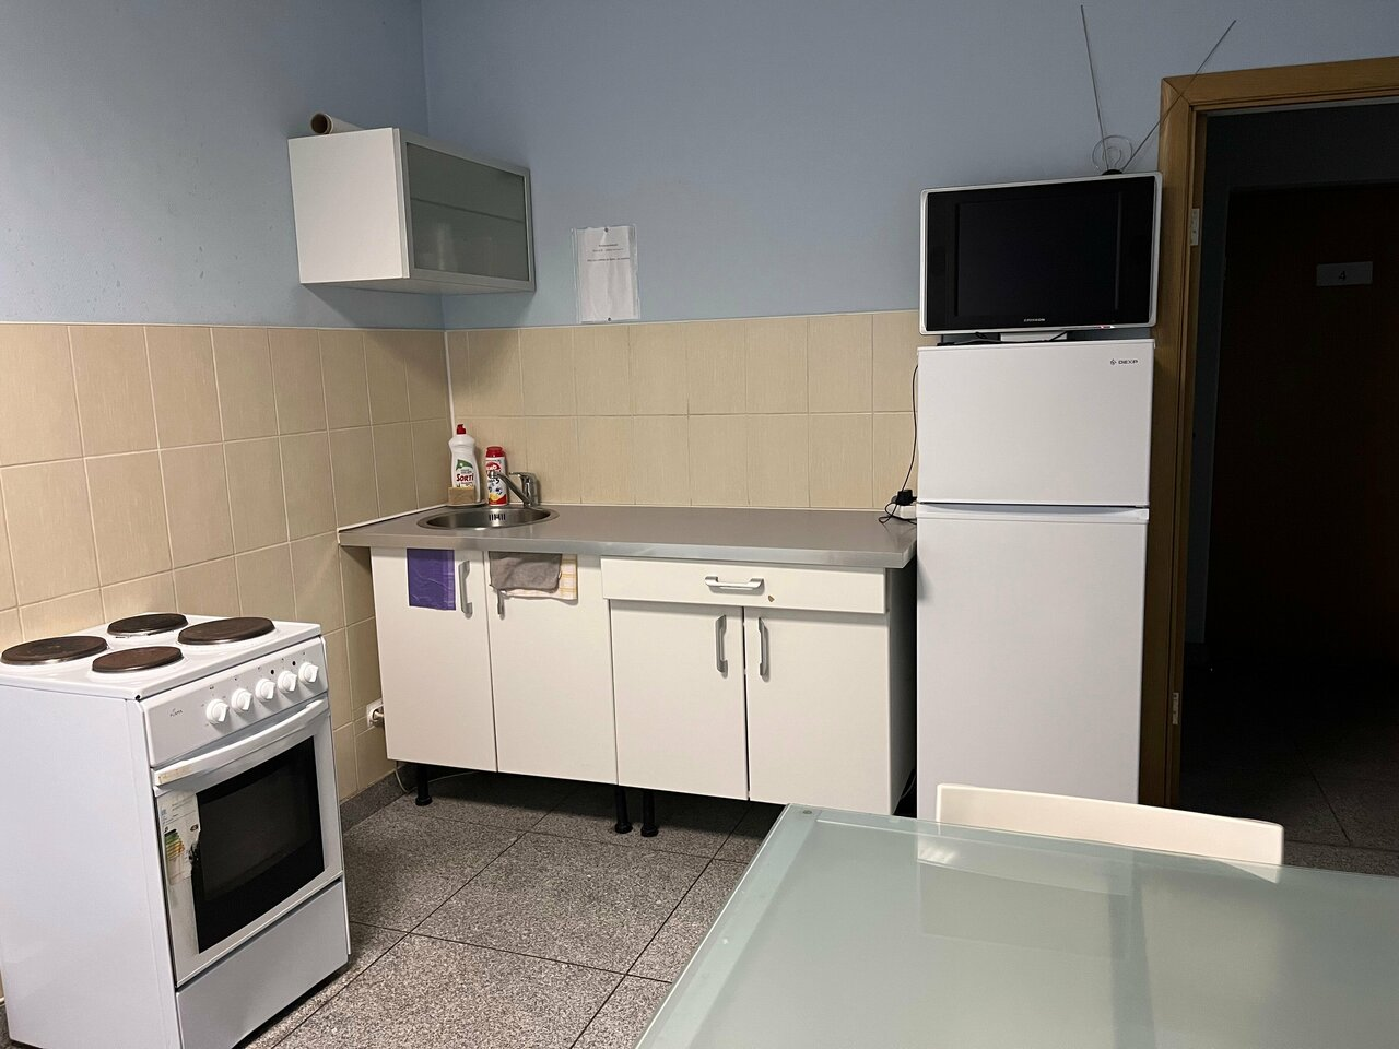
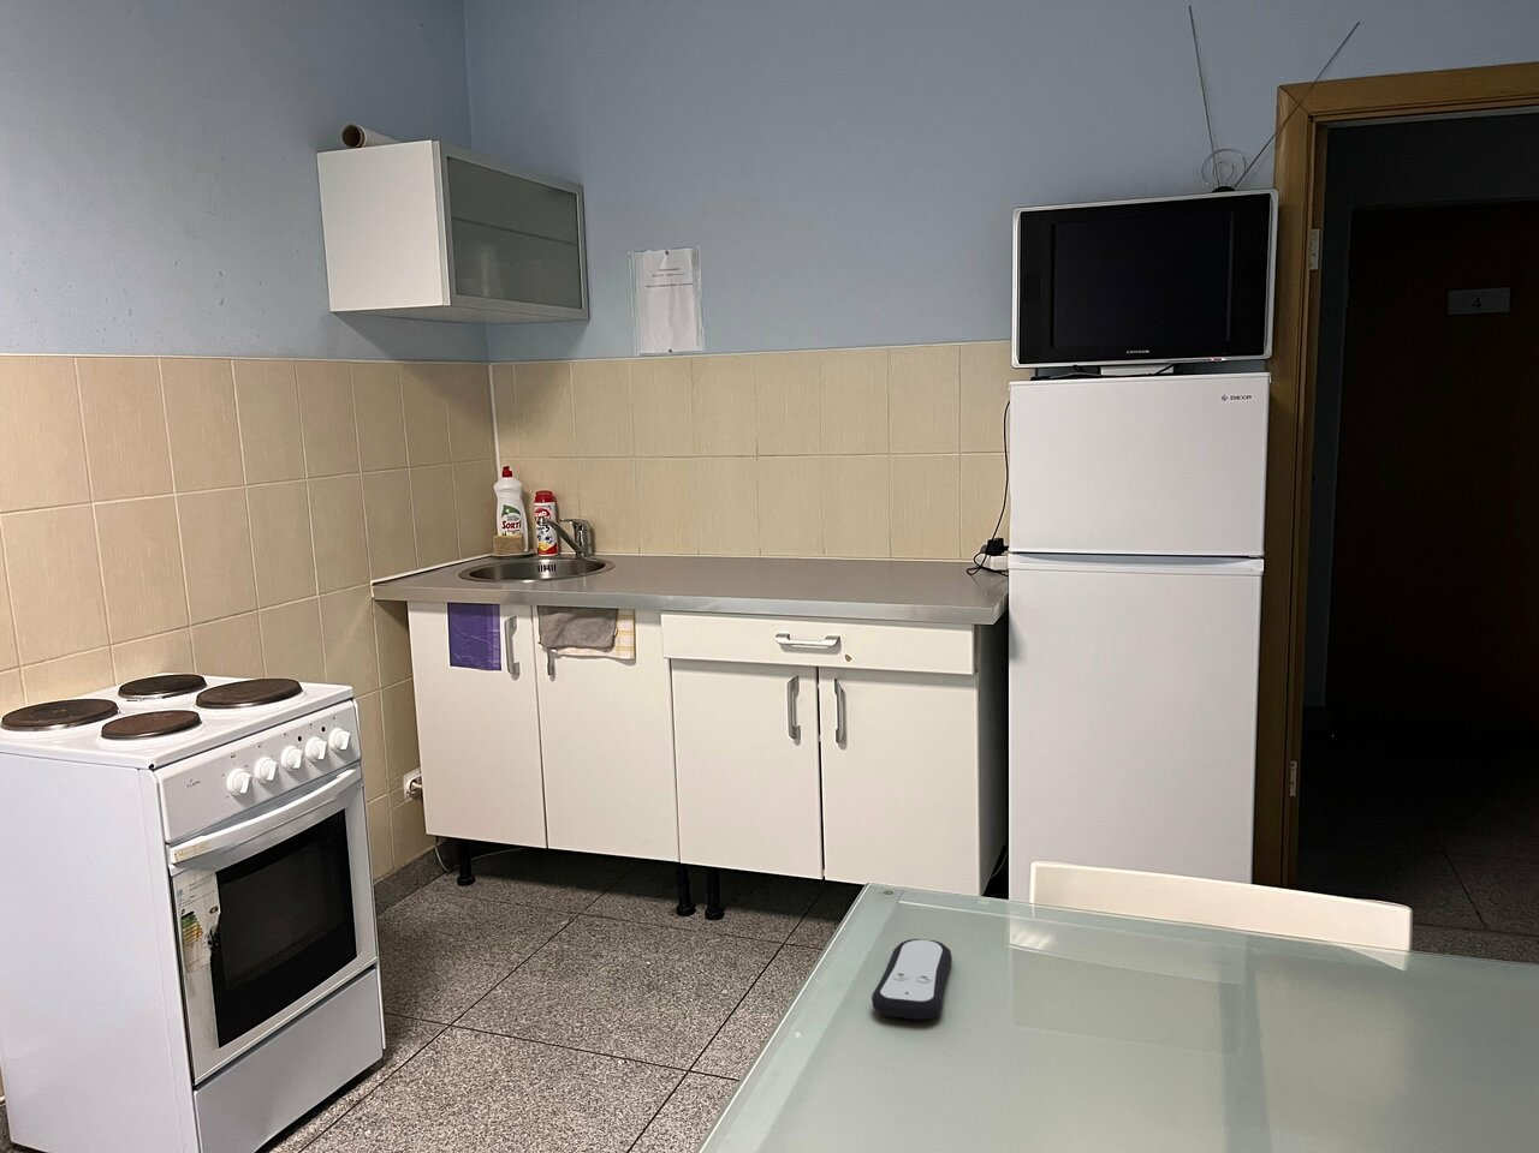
+ remote control [870,937,954,1021]
